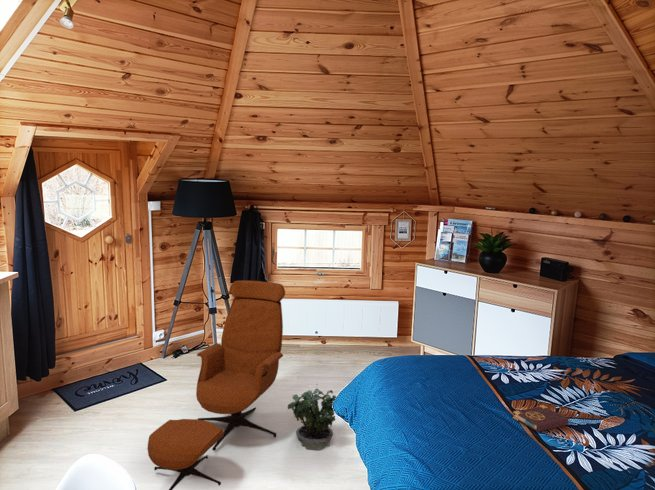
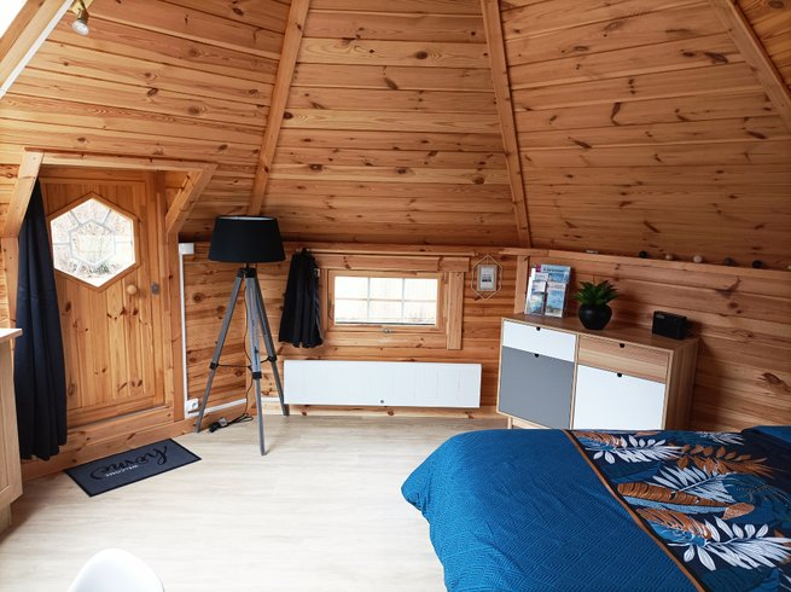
- potted plant [287,383,337,451]
- lounge chair [147,280,286,490]
- book [512,404,569,433]
